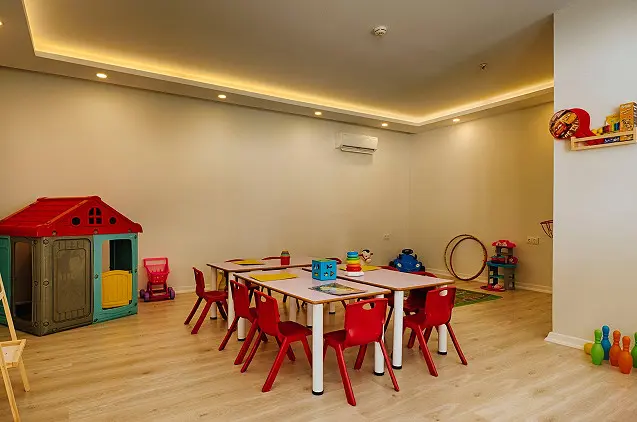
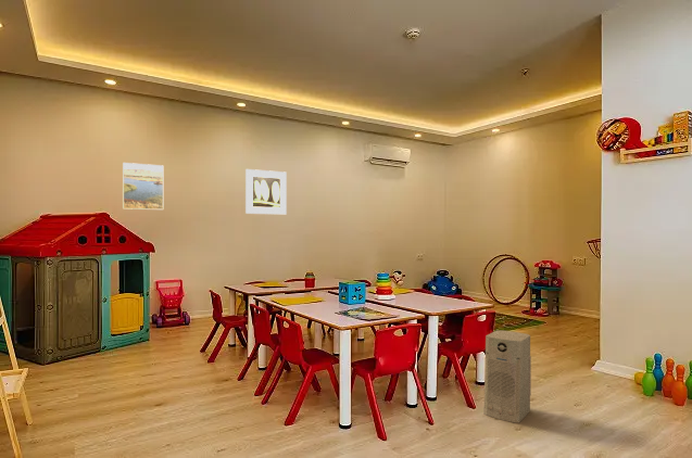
+ air purifier [482,329,532,424]
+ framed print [122,162,164,211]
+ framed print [244,168,288,215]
